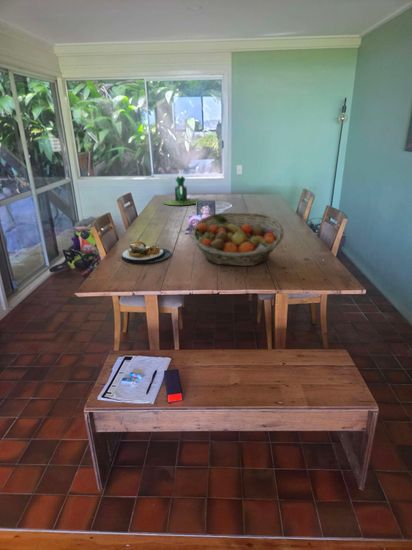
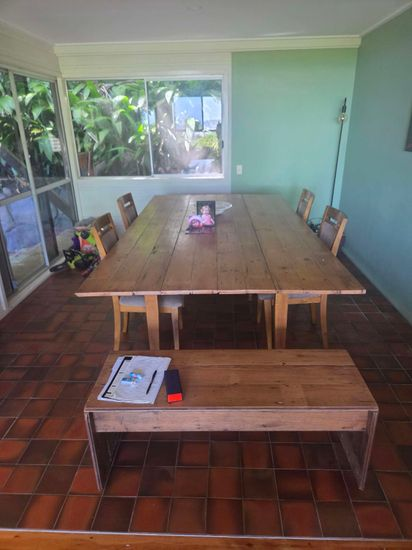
- plant pot [161,169,202,206]
- plate [121,240,172,264]
- fruit basket [190,211,285,267]
